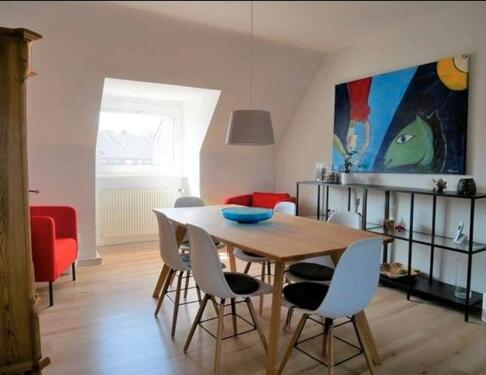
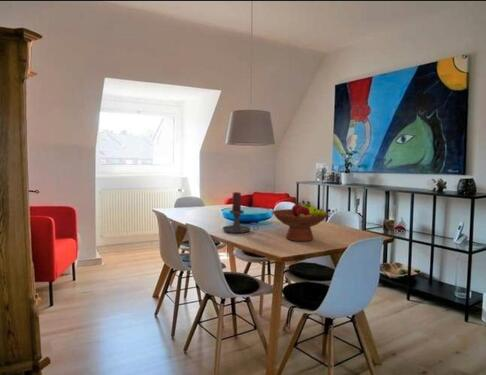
+ fruit bowl [272,200,329,242]
+ candle holder [221,191,260,234]
